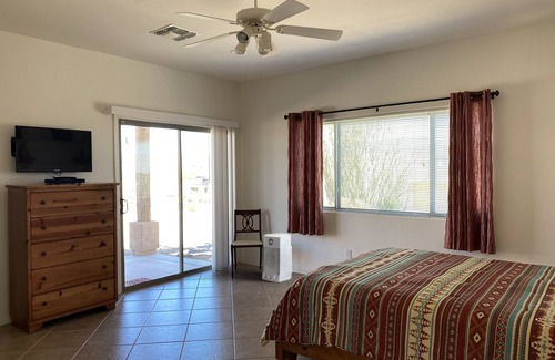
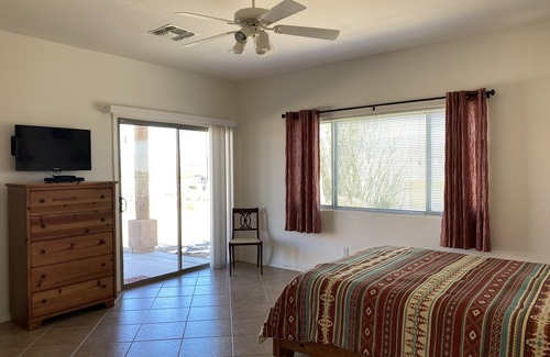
- air purifier [261,233,293,284]
